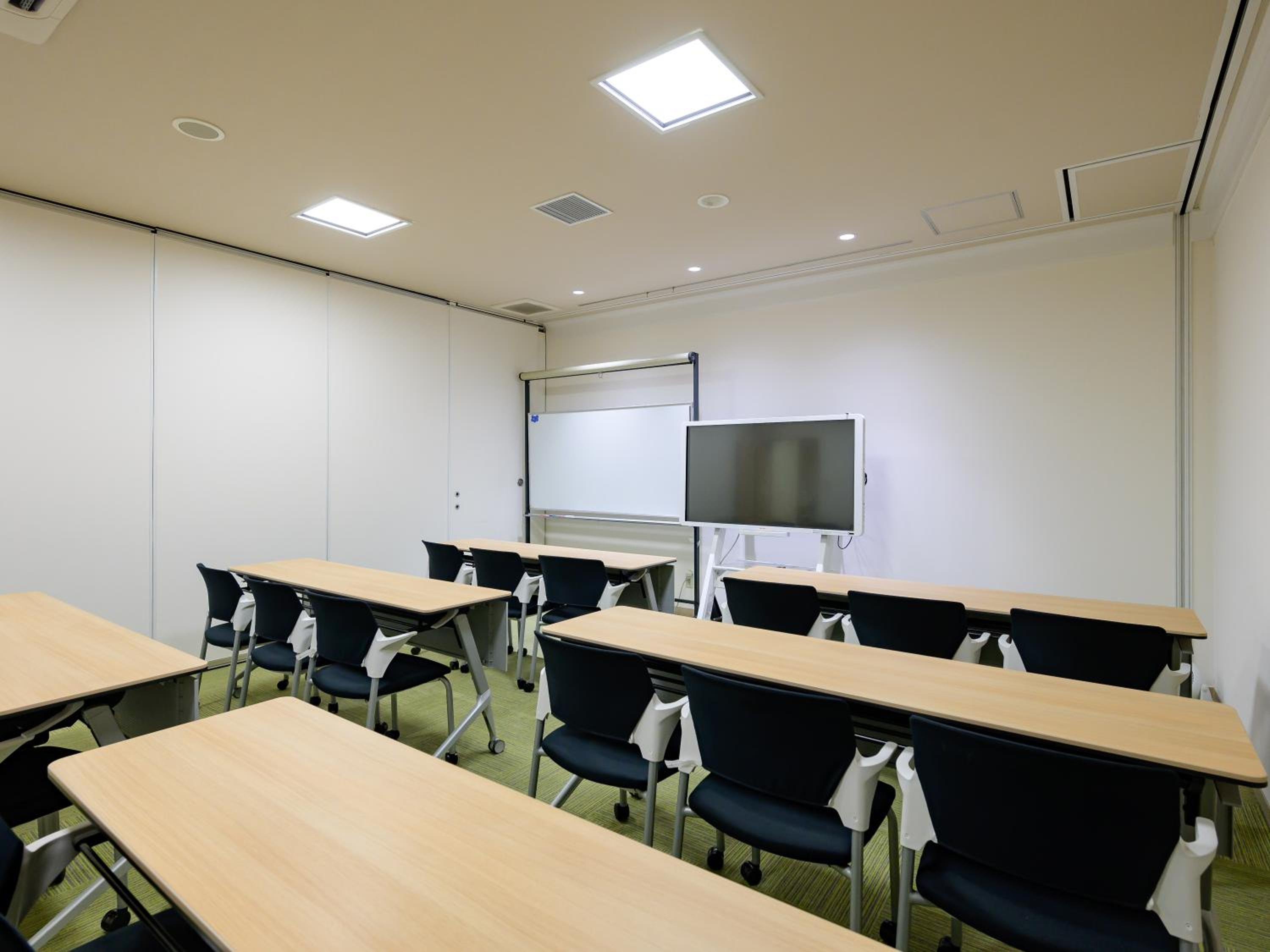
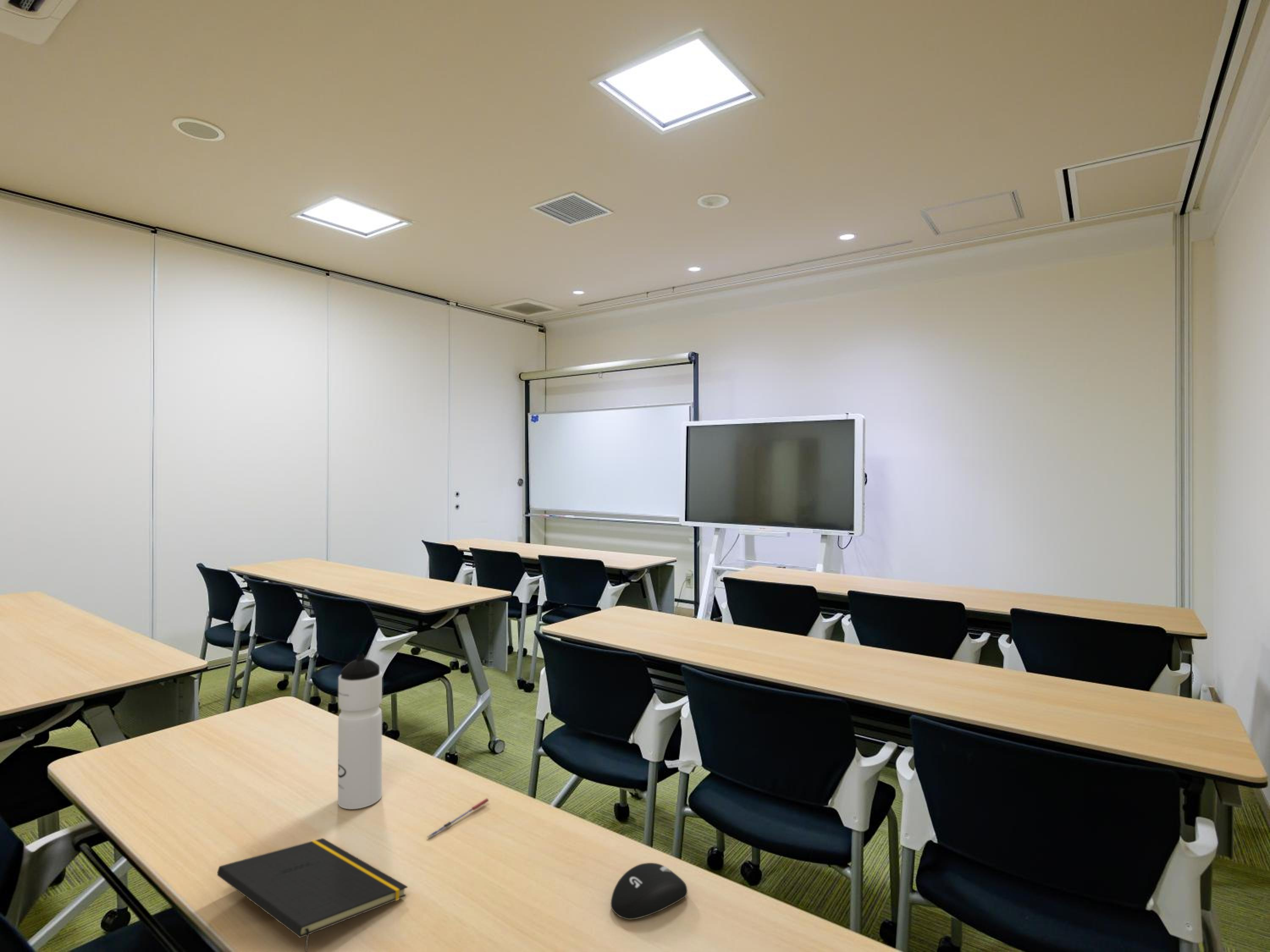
+ notepad [217,838,408,952]
+ computer mouse [610,862,688,920]
+ water bottle [337,654,383,809]
+ pen [426,798,489,839]
